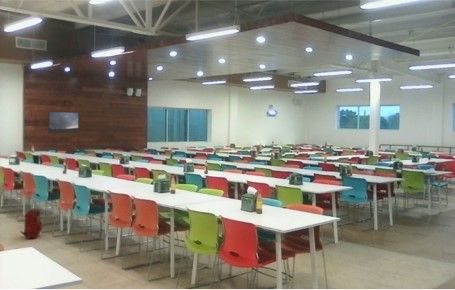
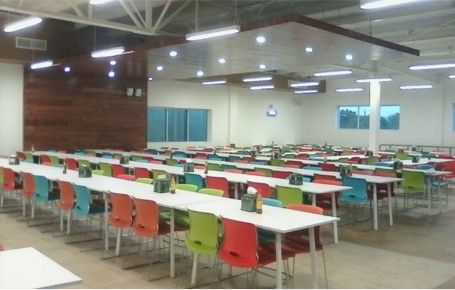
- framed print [48,110,80,134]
- backpack [19,207,44,240]
